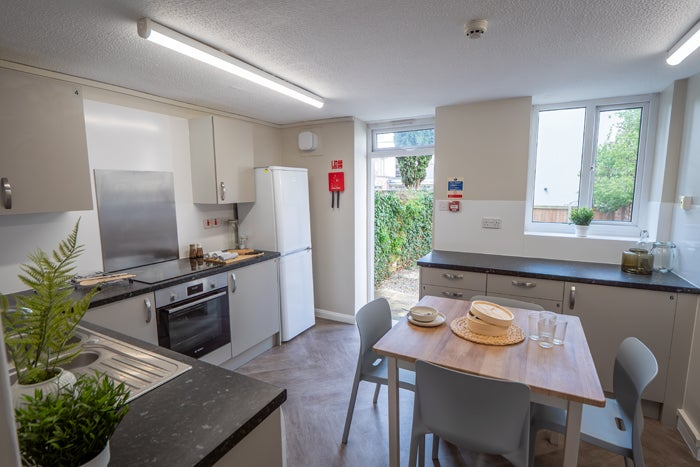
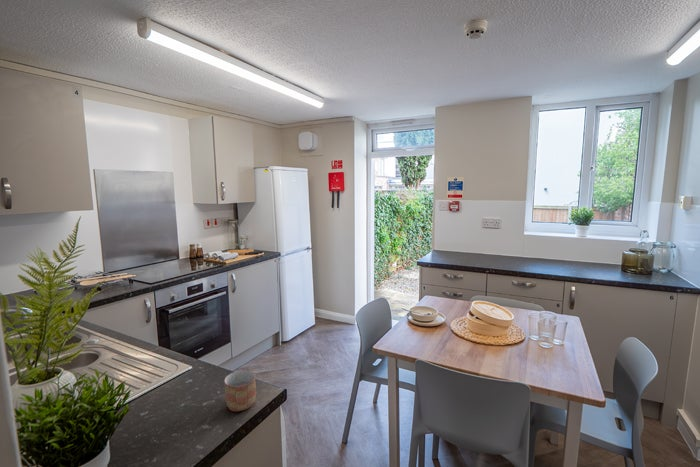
+ mug [223,369,257,412]
